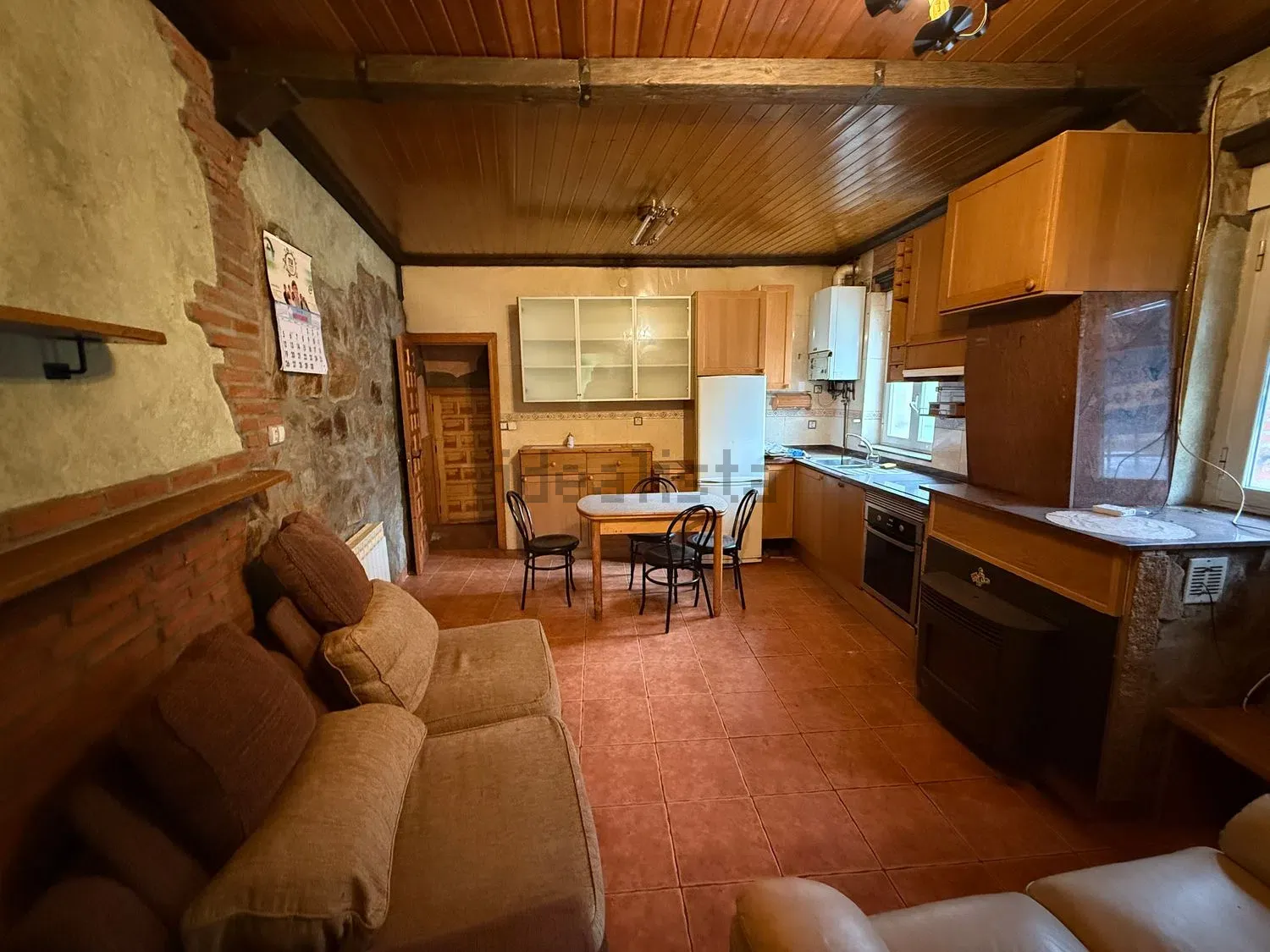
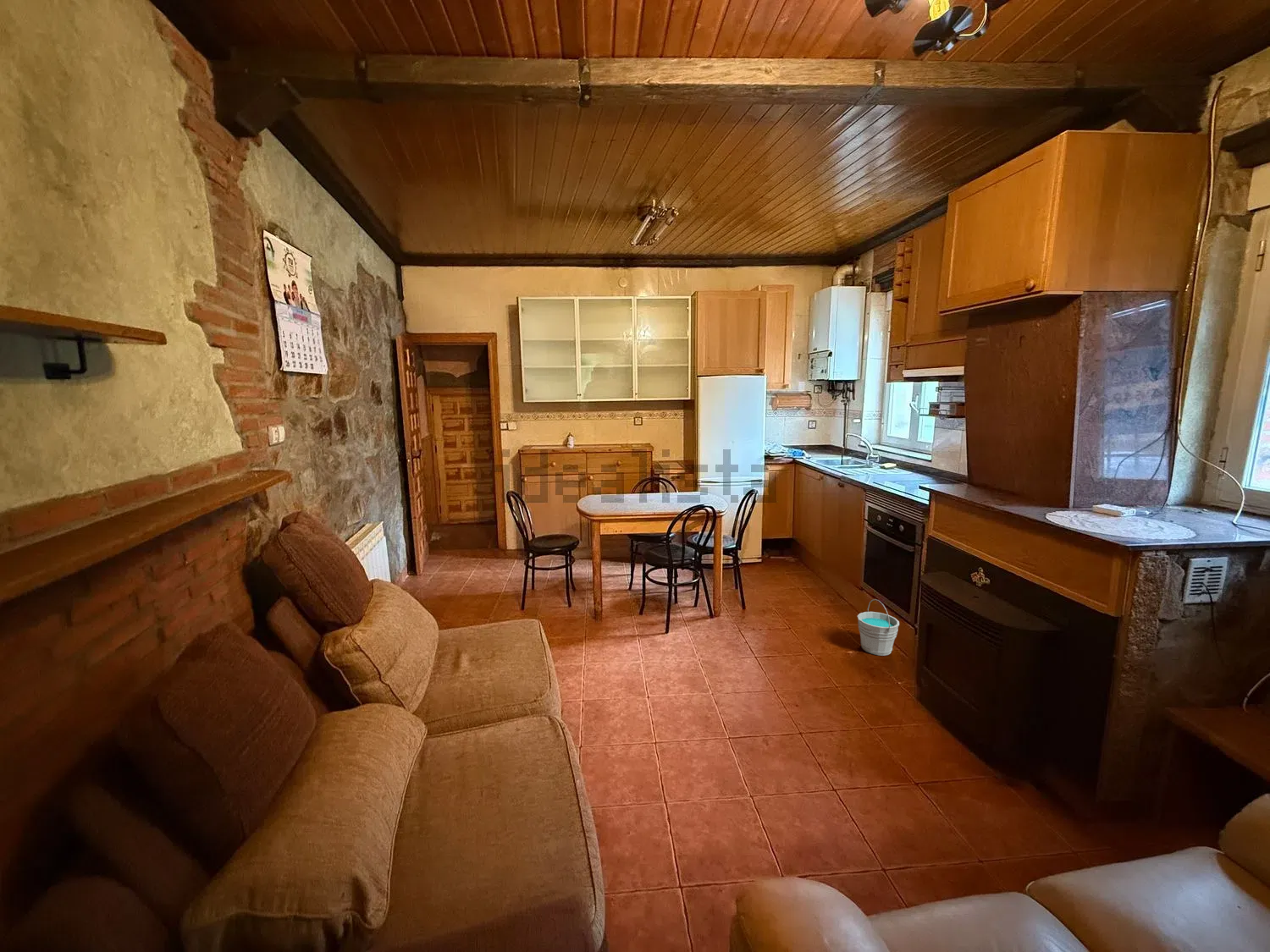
+ bucket [857,598,900,657]
